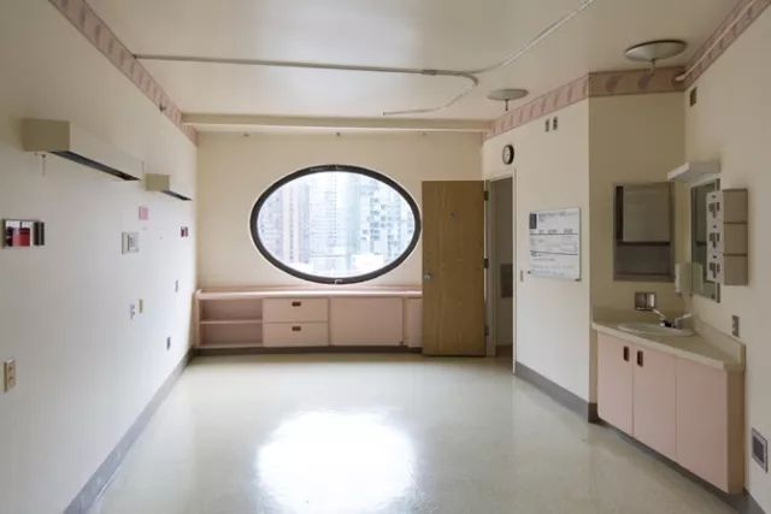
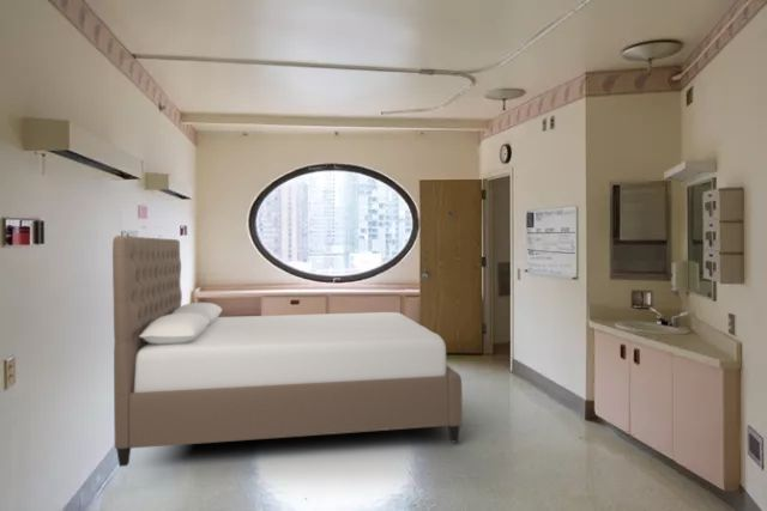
+ bed [111,235,464,468]
